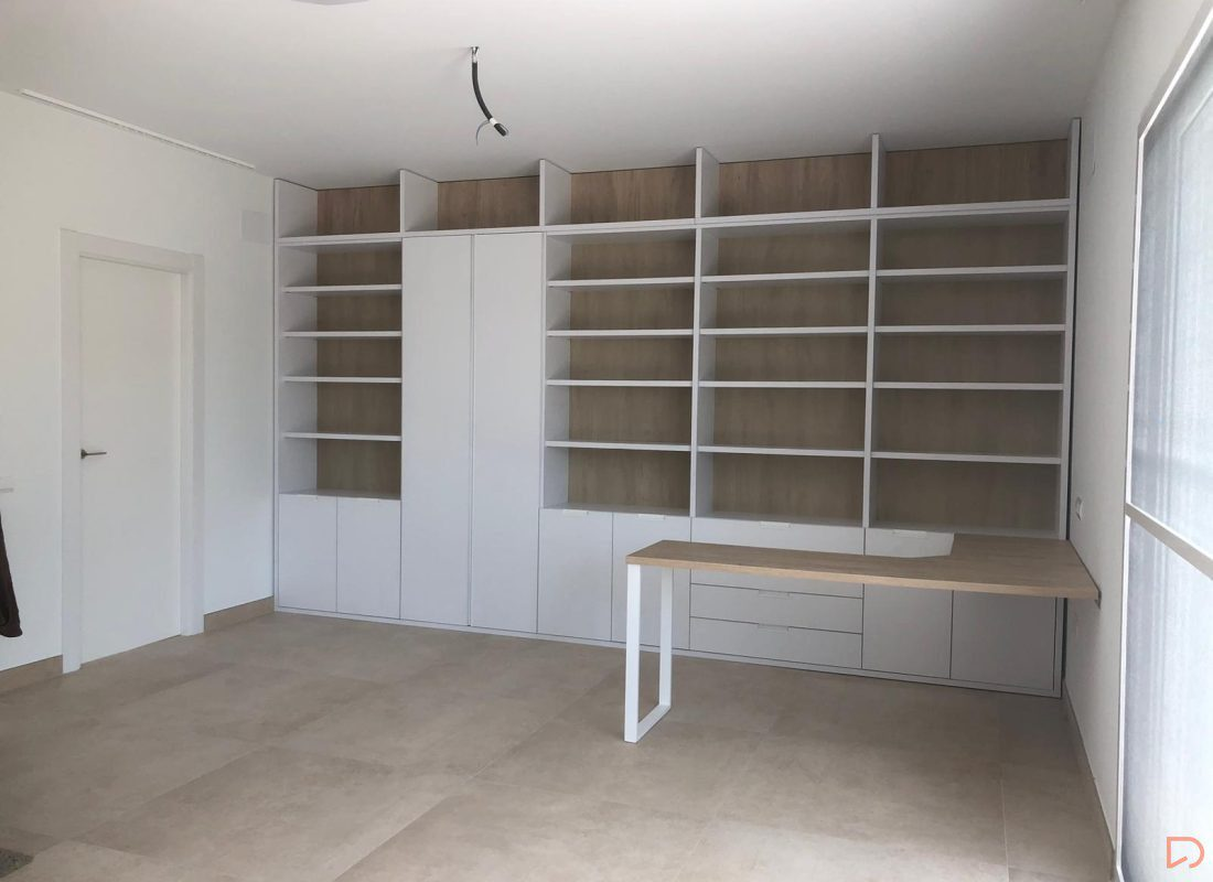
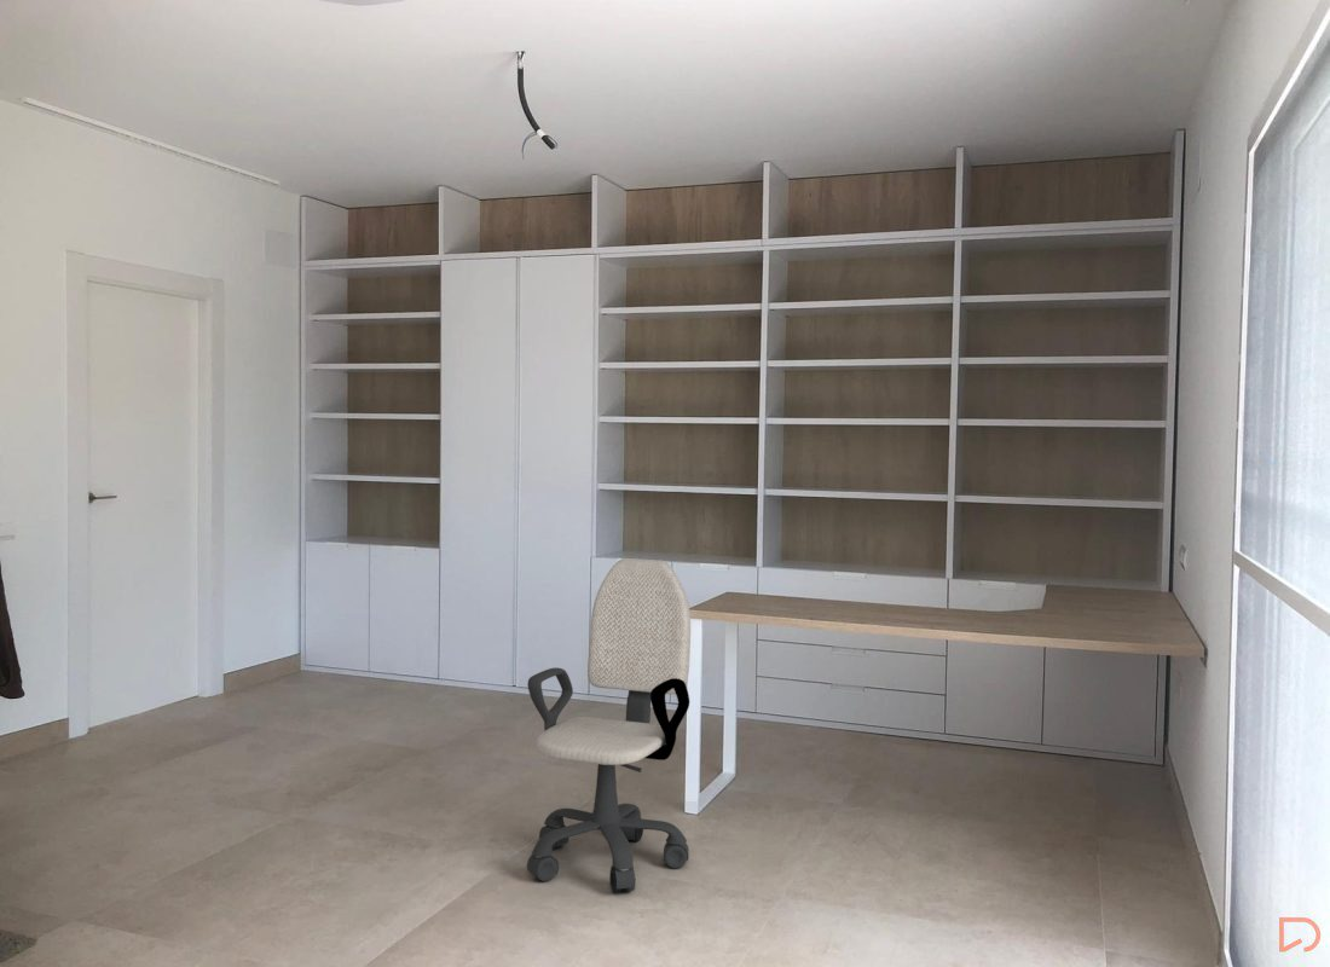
+ office chair [526,557,692,894]
